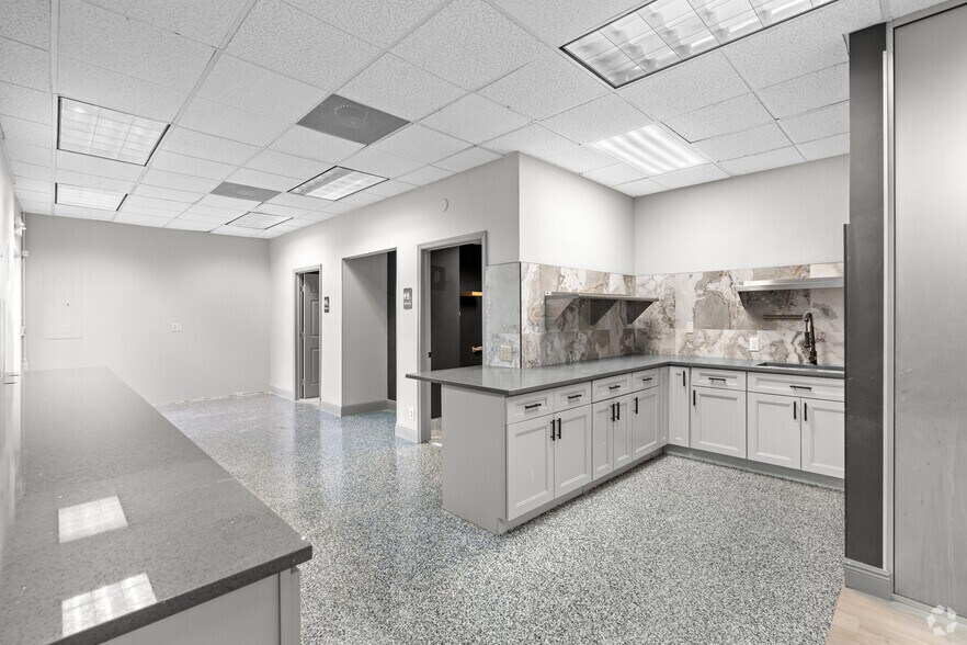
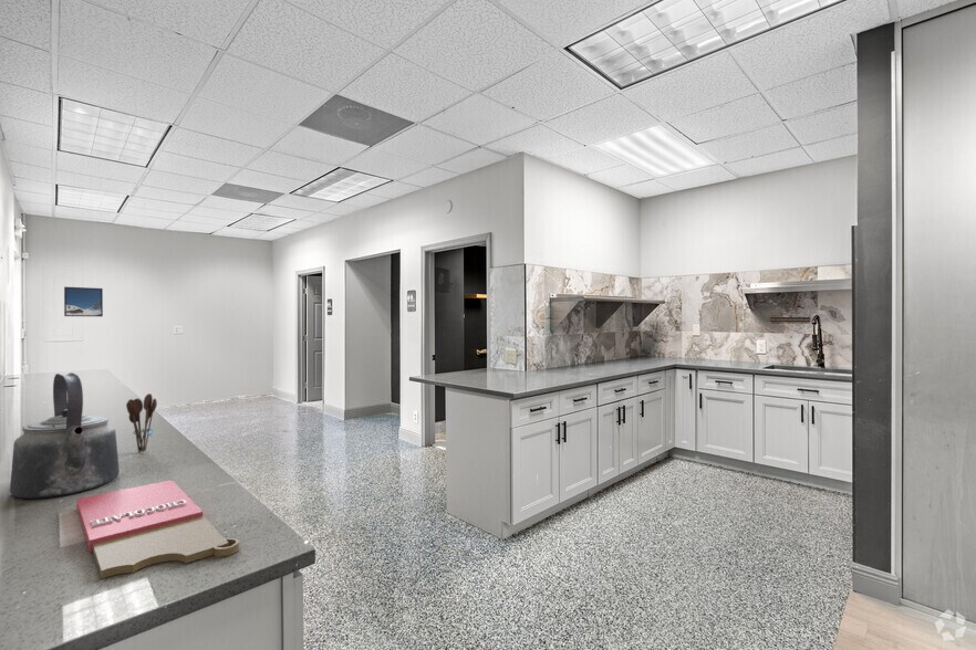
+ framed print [63,286,104,317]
+ kettle [9,371,121,500]
+ cutting board [75,479,240,579]
+ utensil holder [125,392,158,454]
